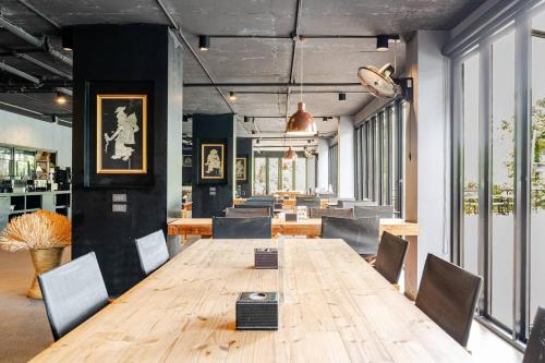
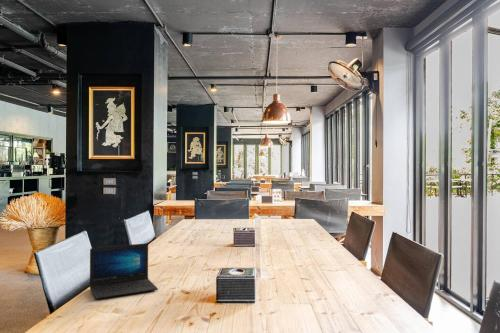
+ laptop [89,242,159,300]
